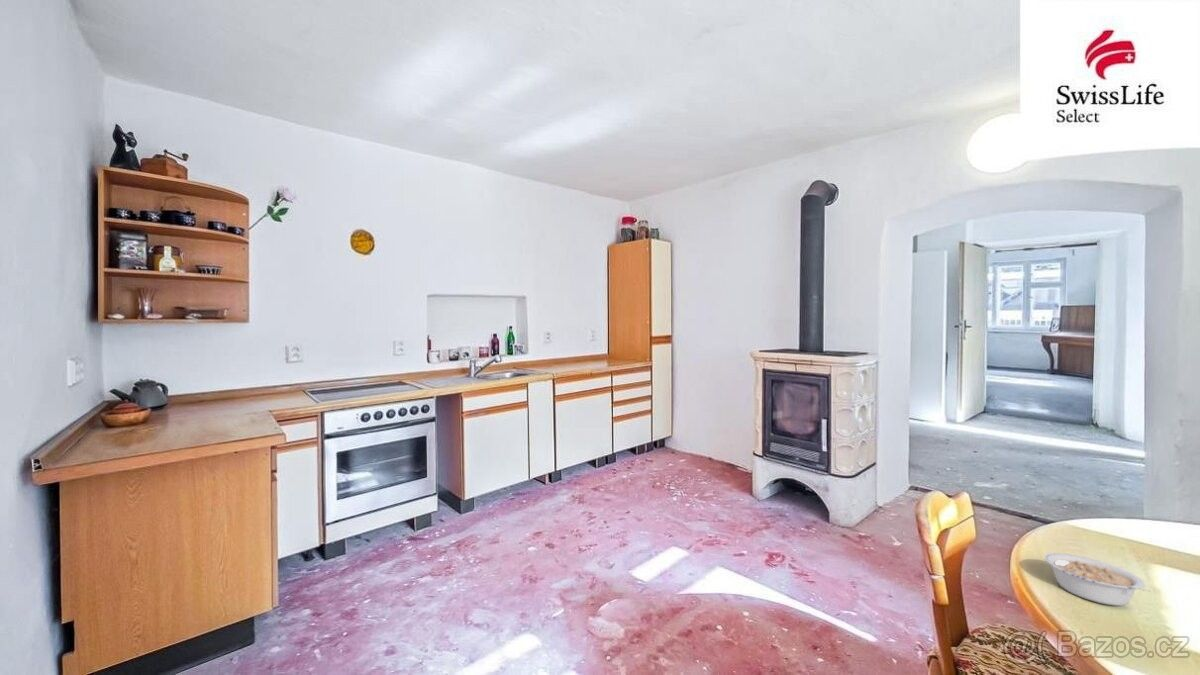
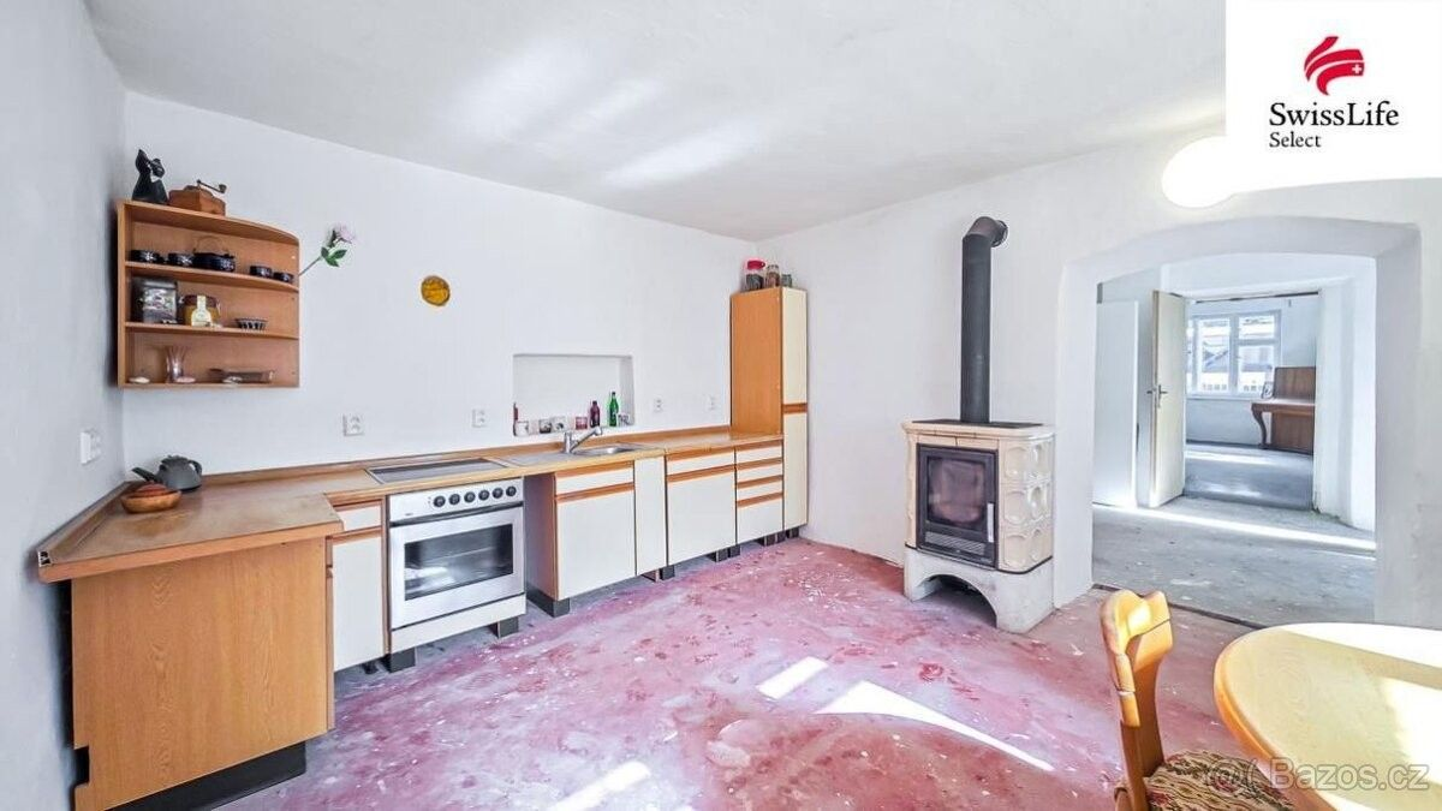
- legume [1043,552,1150,607]
